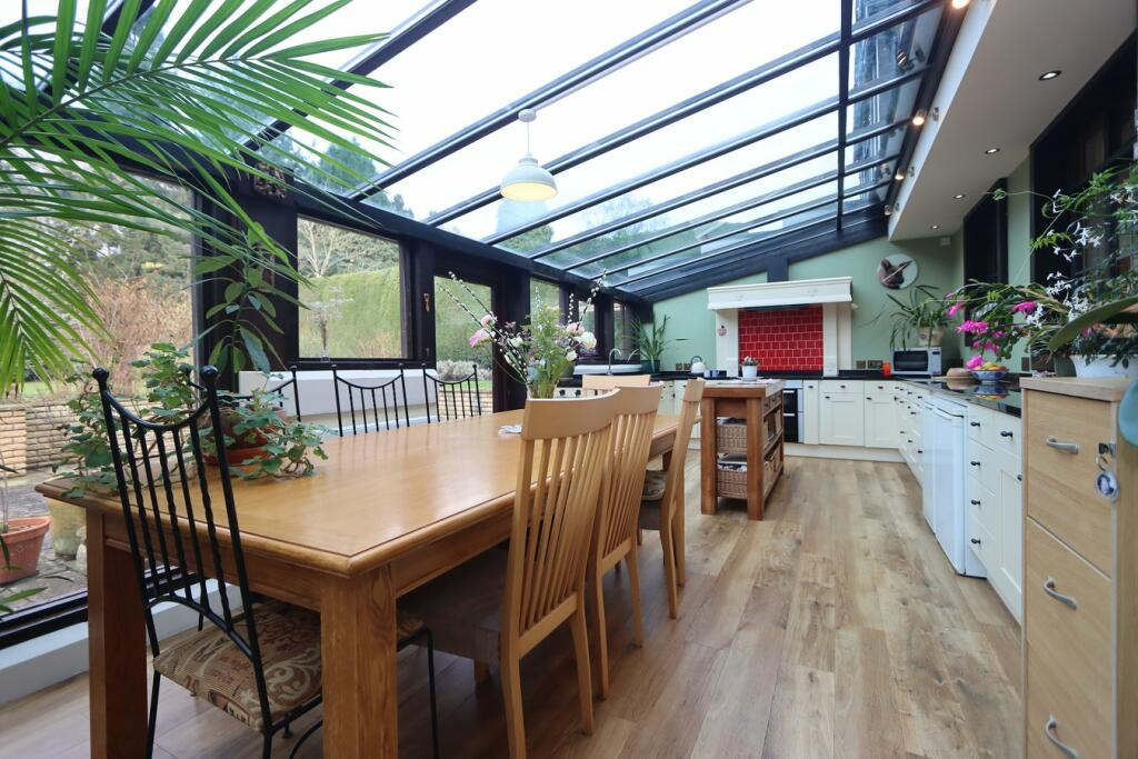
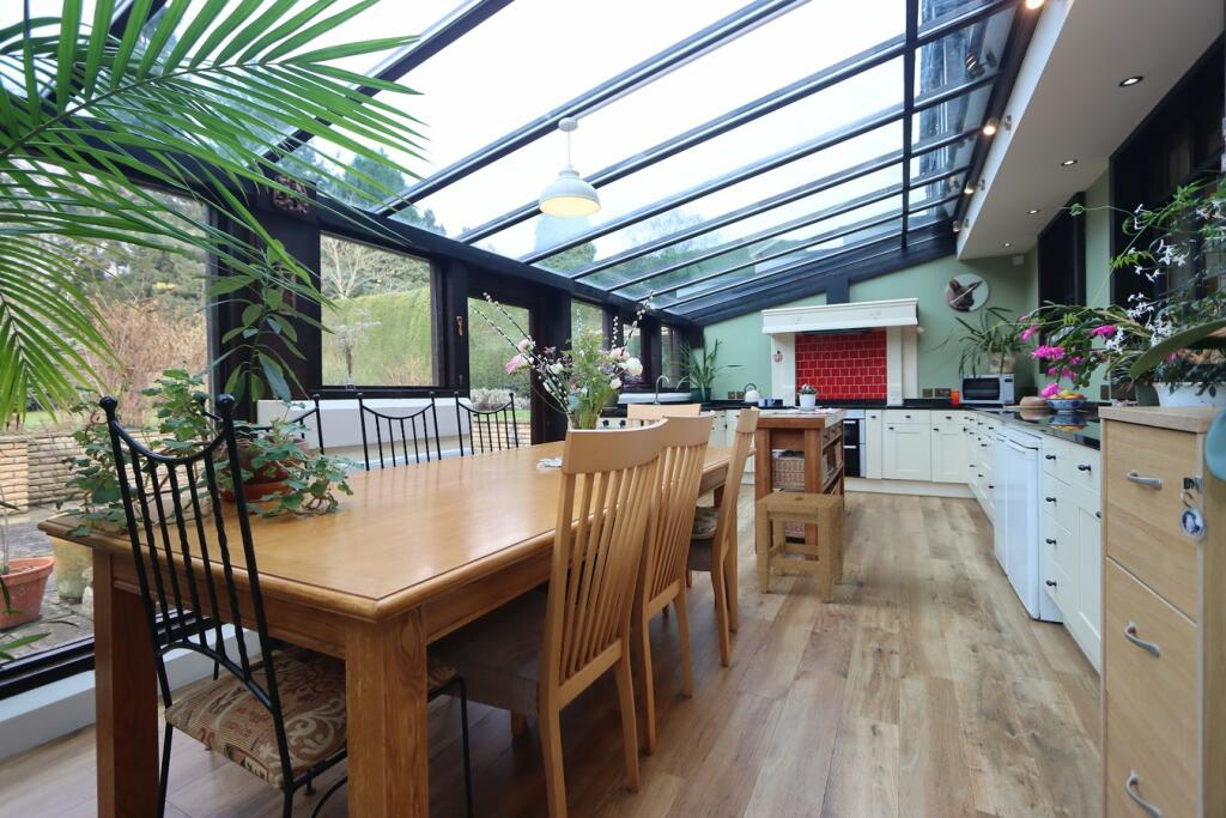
+ stool [754,490,845,604]
